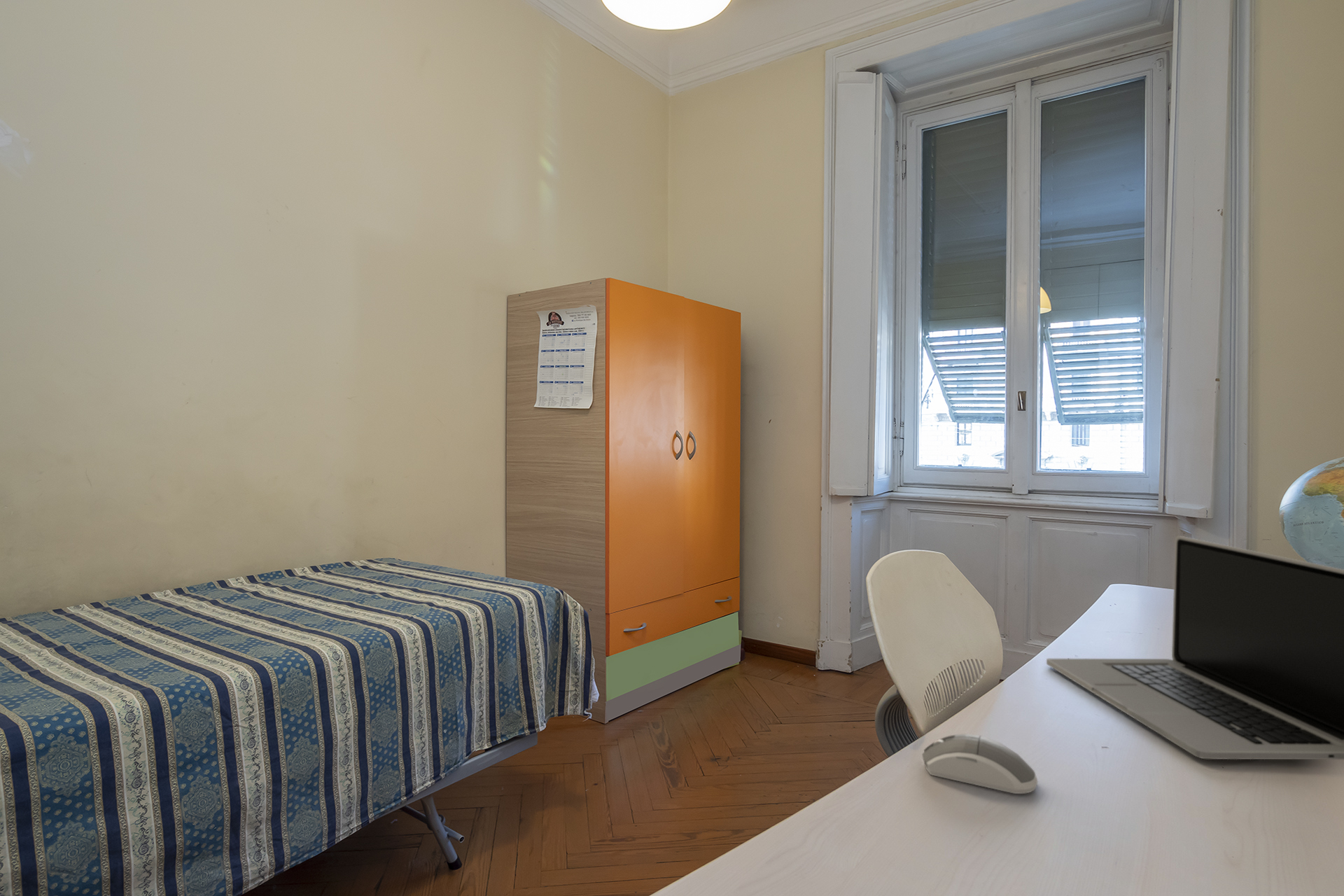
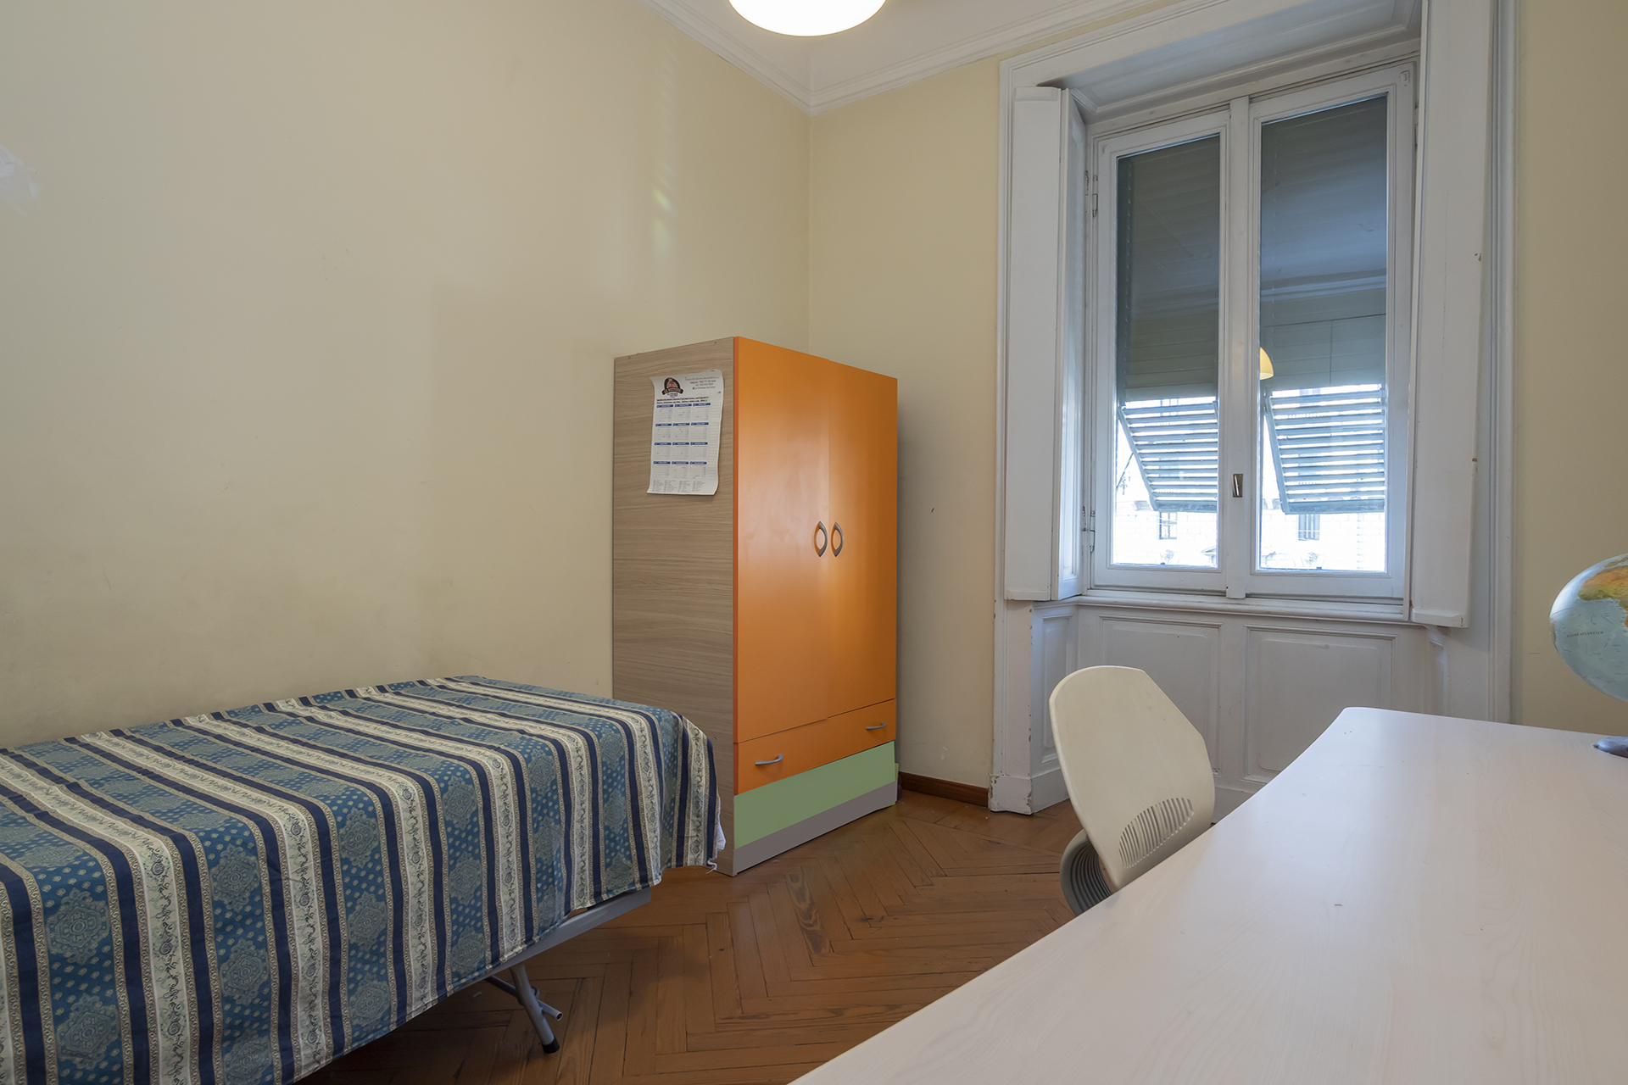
- laptop [1046,535,1344,760]
- computer mouse [922,734,1038,794]
